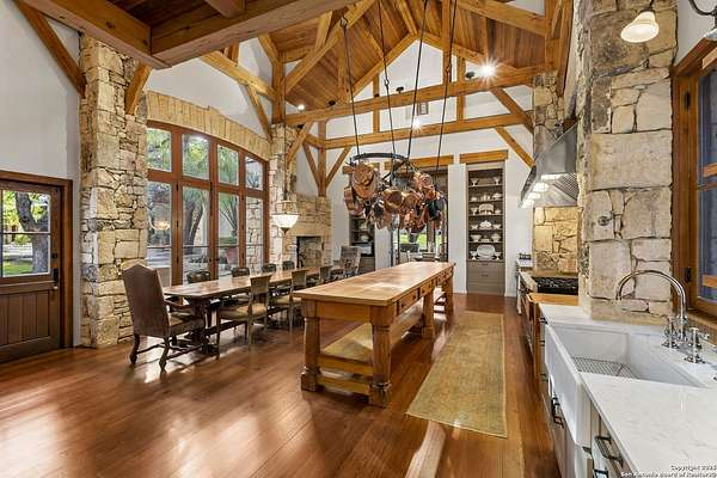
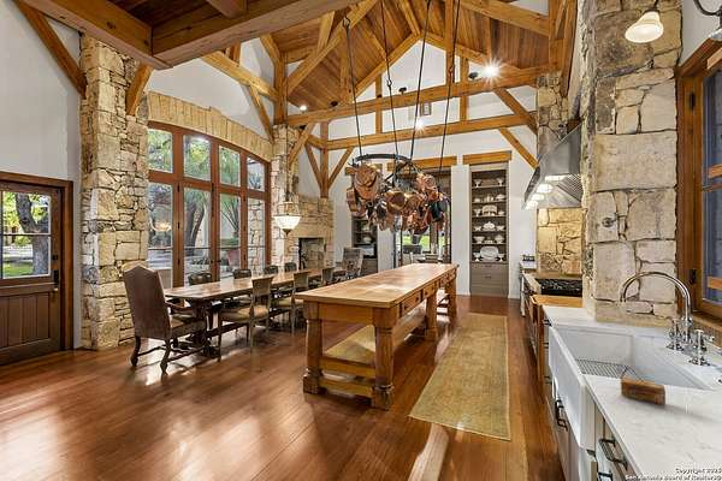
+ soap bar [620,376,667,405]
